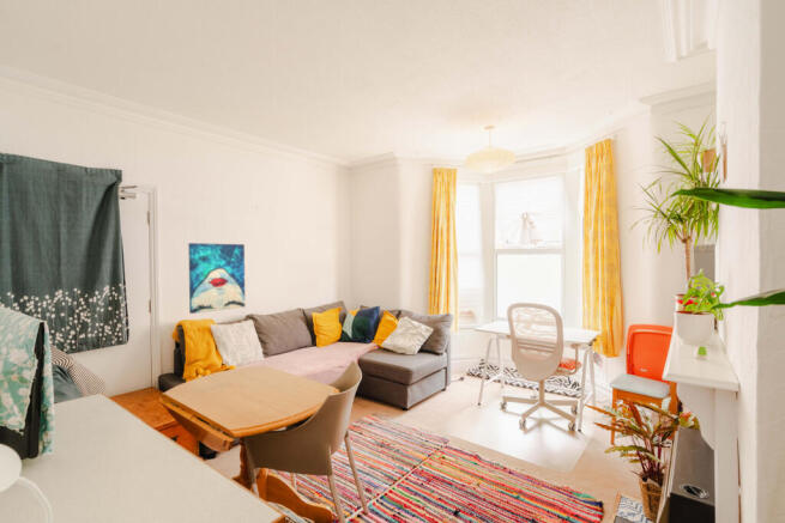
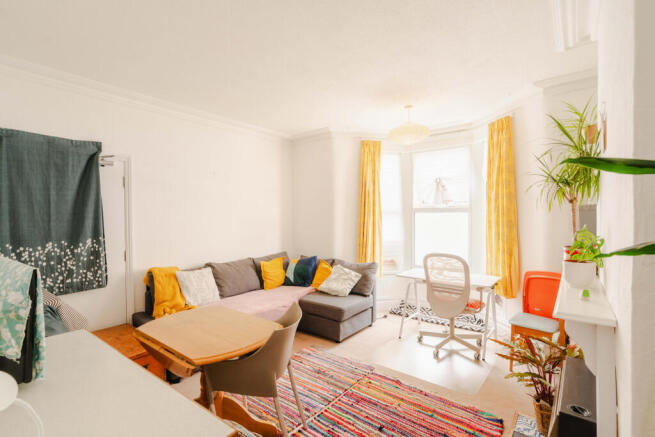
- wall art [187,242,246,315]
